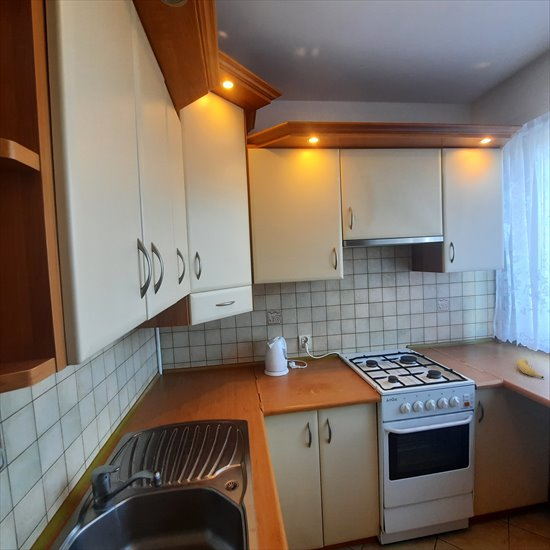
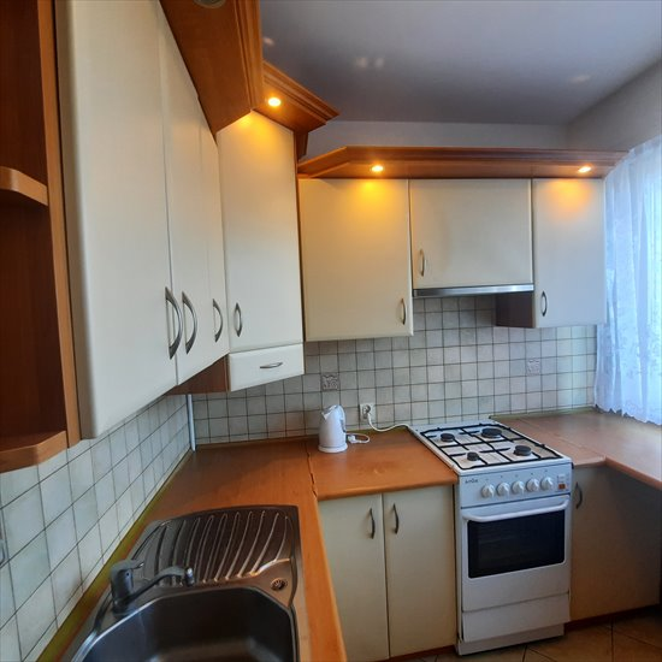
- banana [516,358,545,379]
